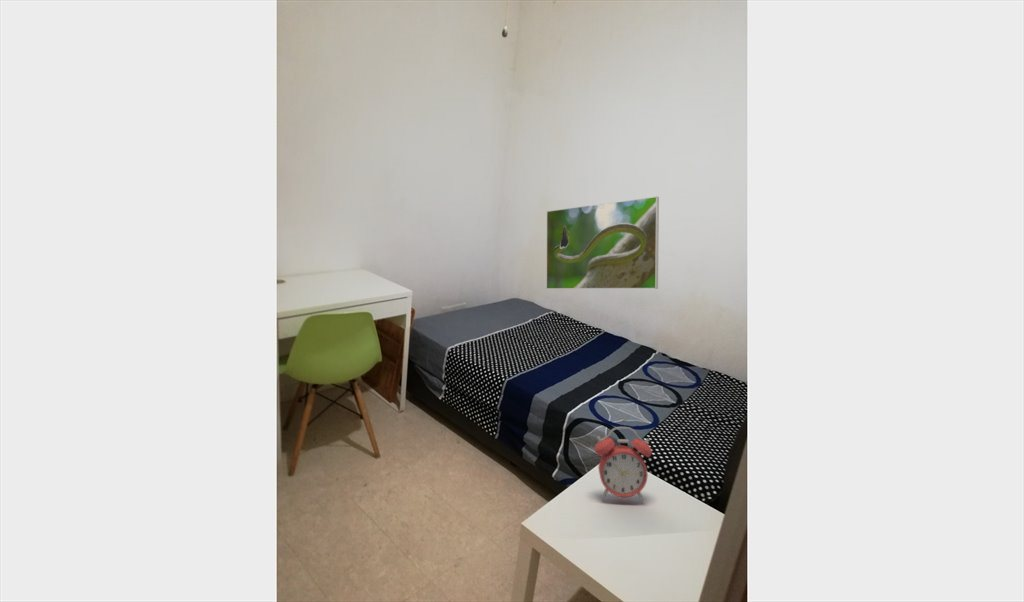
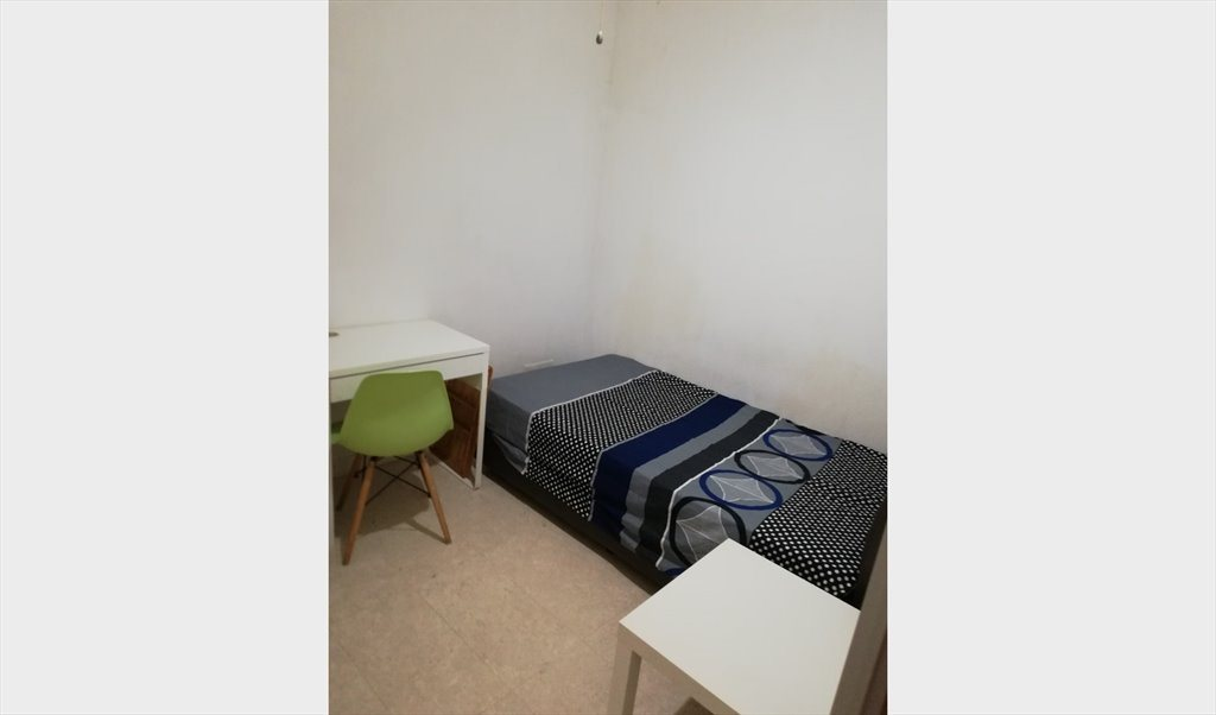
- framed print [545,196,660,290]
- alarm clock [593,426,653,503]
